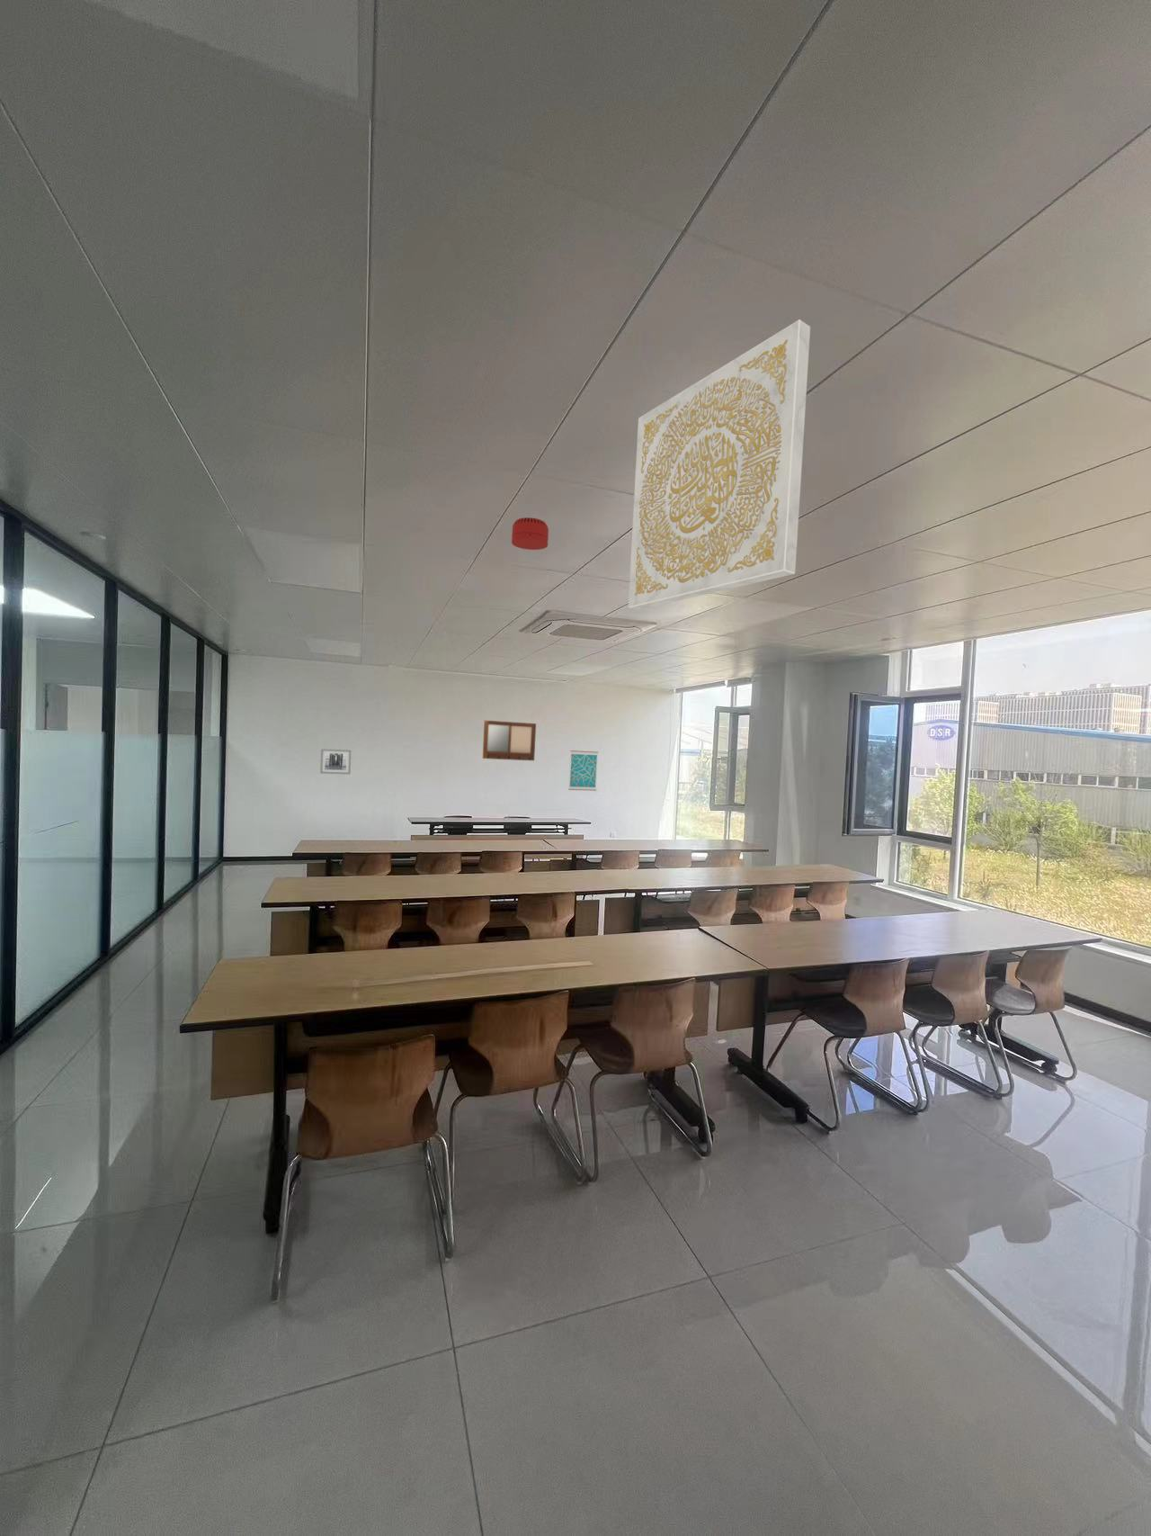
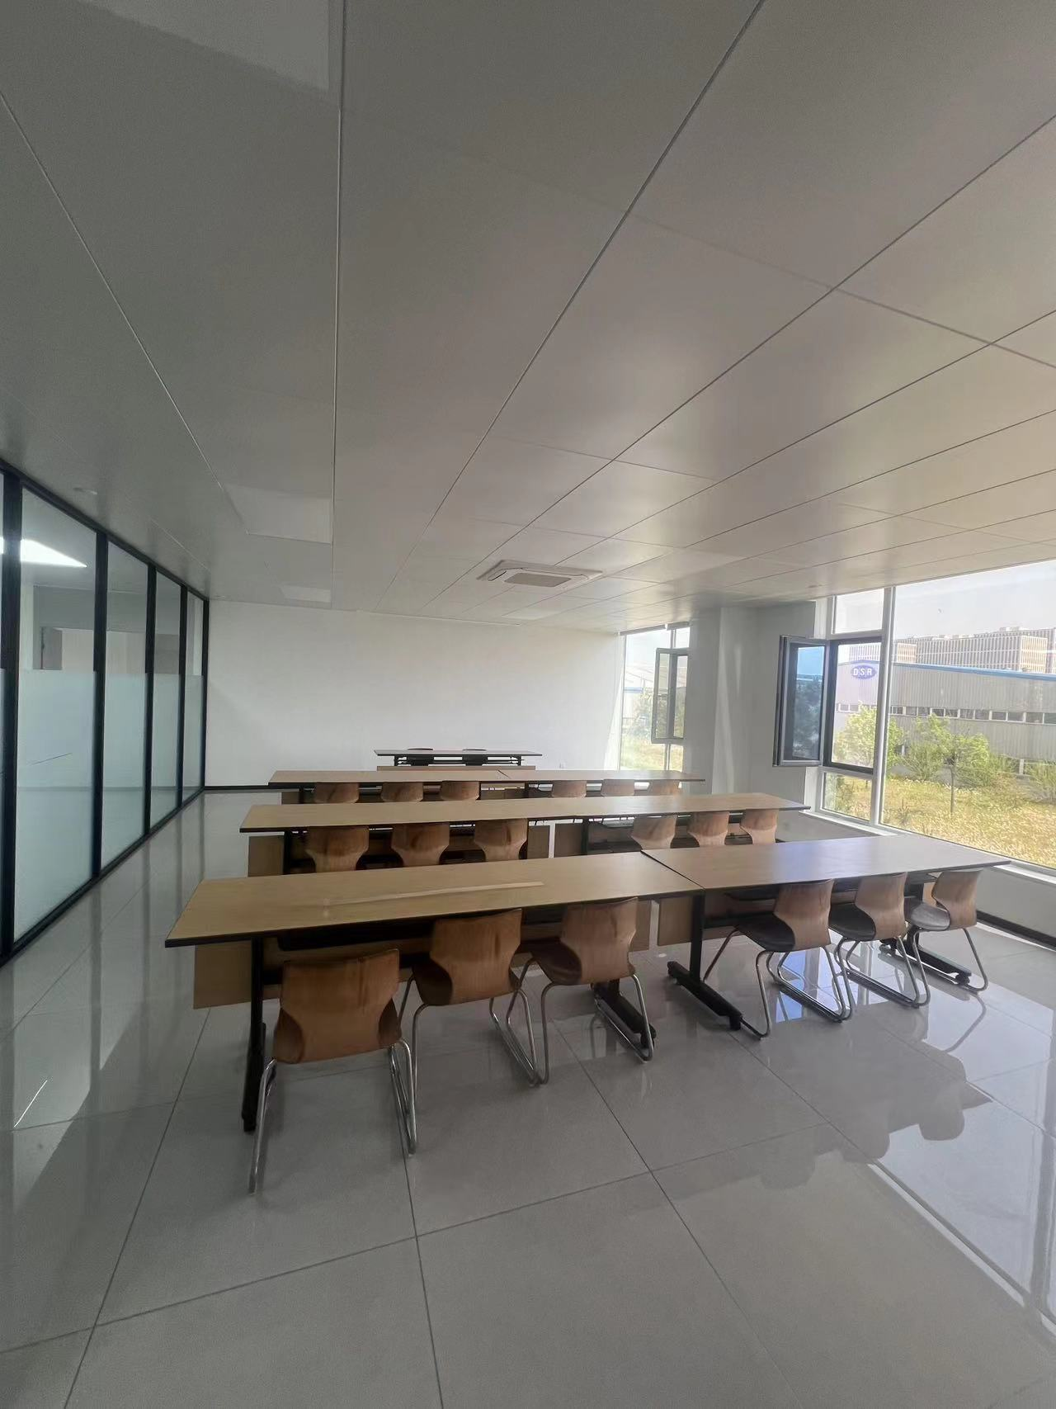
- light panel [627,318,811,611]
- wall art [567,750,598,792]
- wall art [319,747,352,775]
- smoke detector [510,516,549,550]
- writing board [482,720,537,761]
